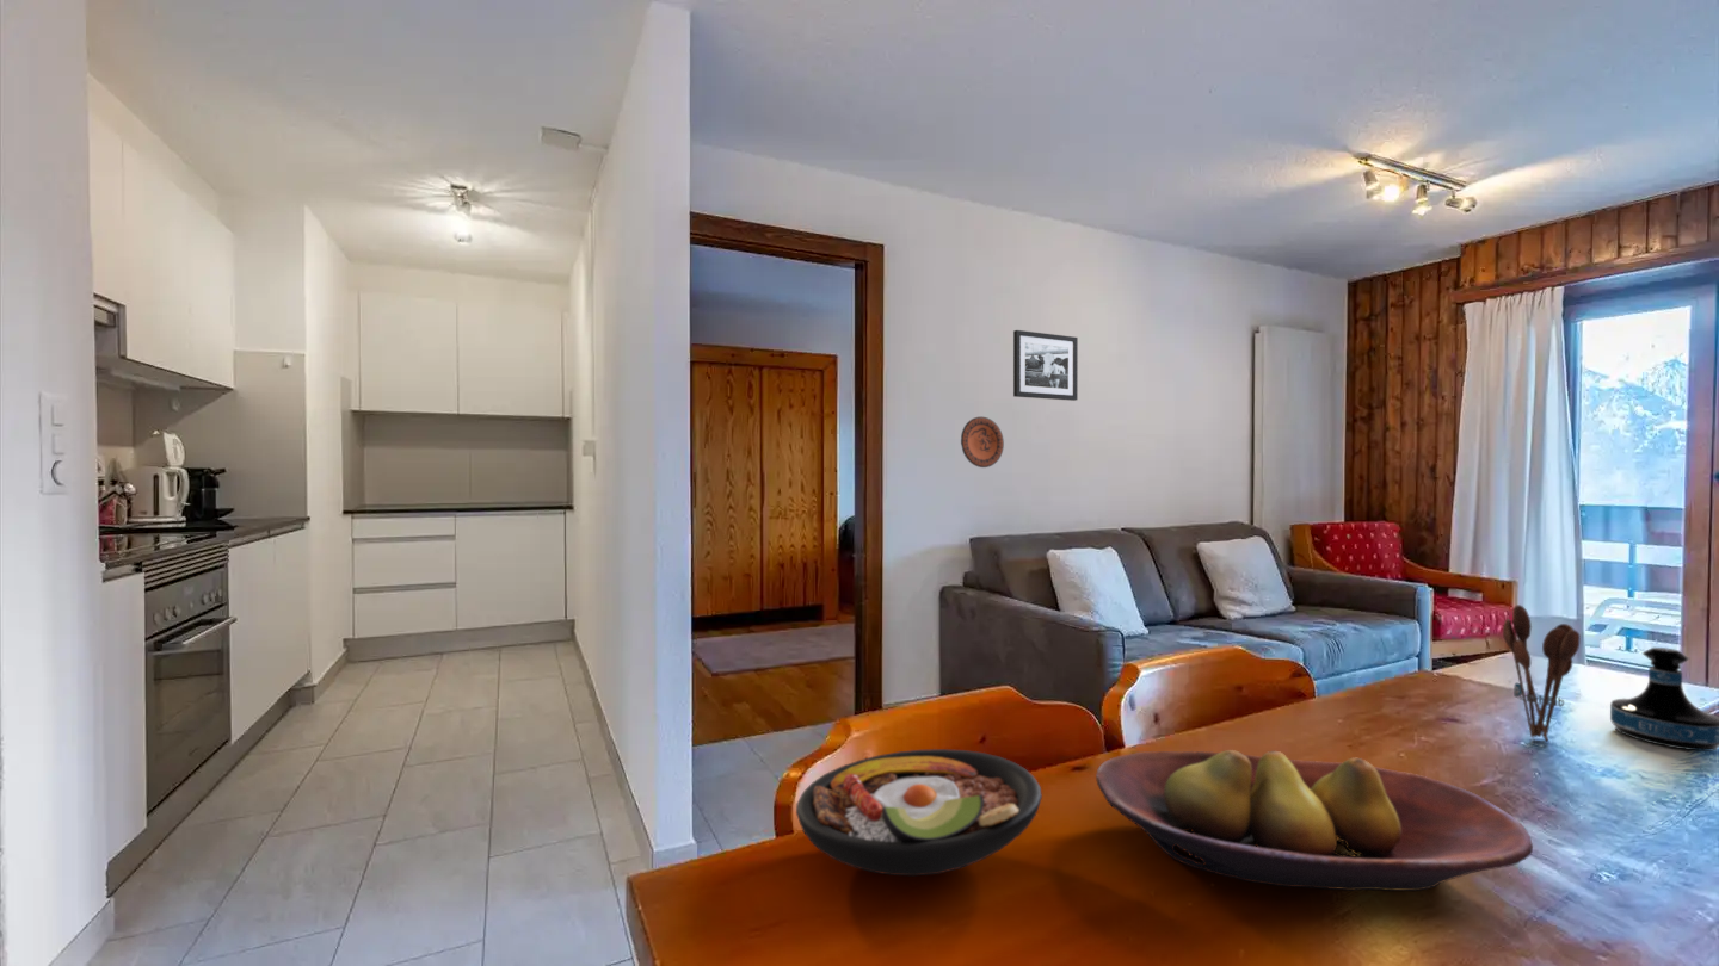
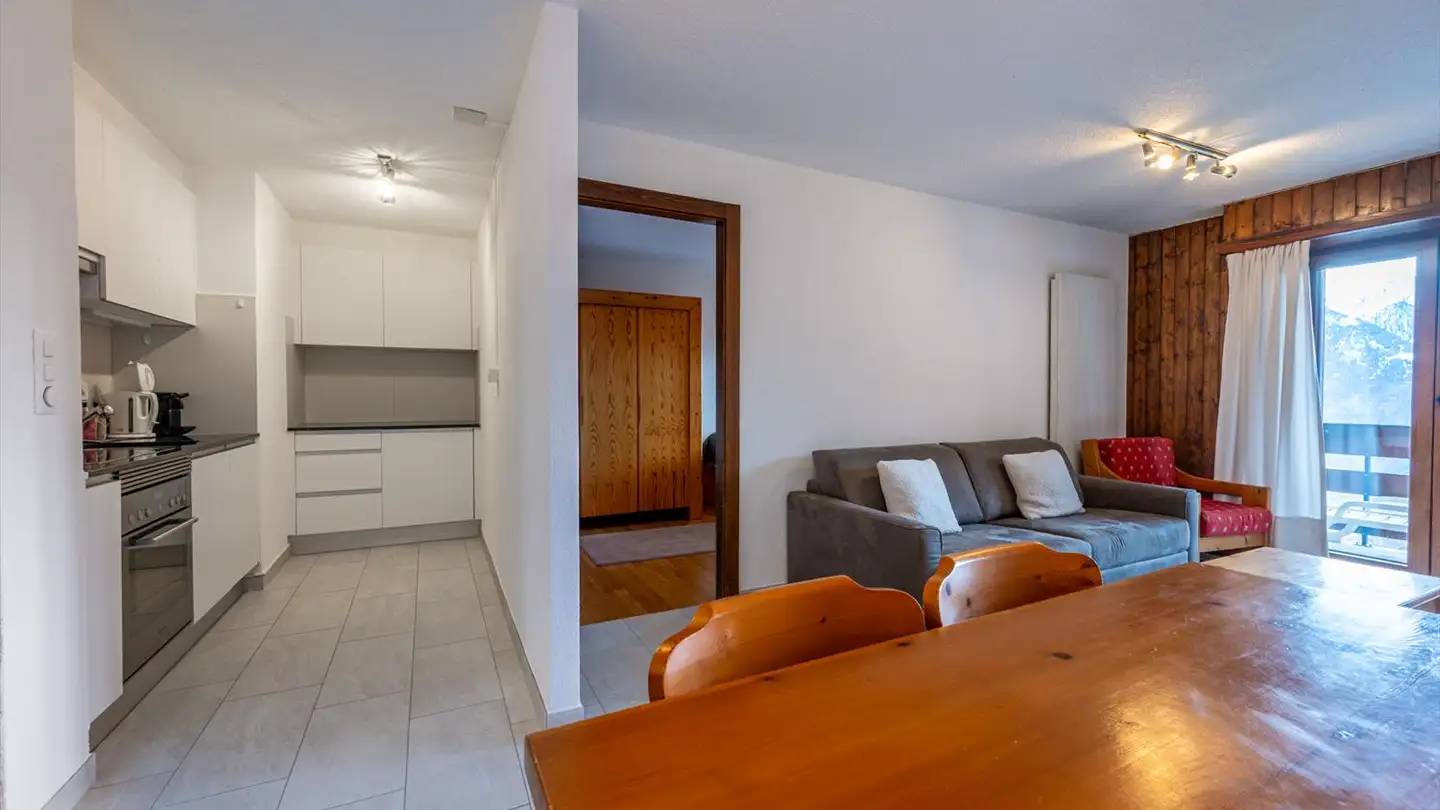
- picture frame [1012,329,1079,402]
- utensil holder [1502,603,1582,742]
- decorative plate [960,416,1005,469]
- fruit bowl [1095,749,1534,892]
- tequila bottle [1609,646,1719,753]
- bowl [795,748,1043,877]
